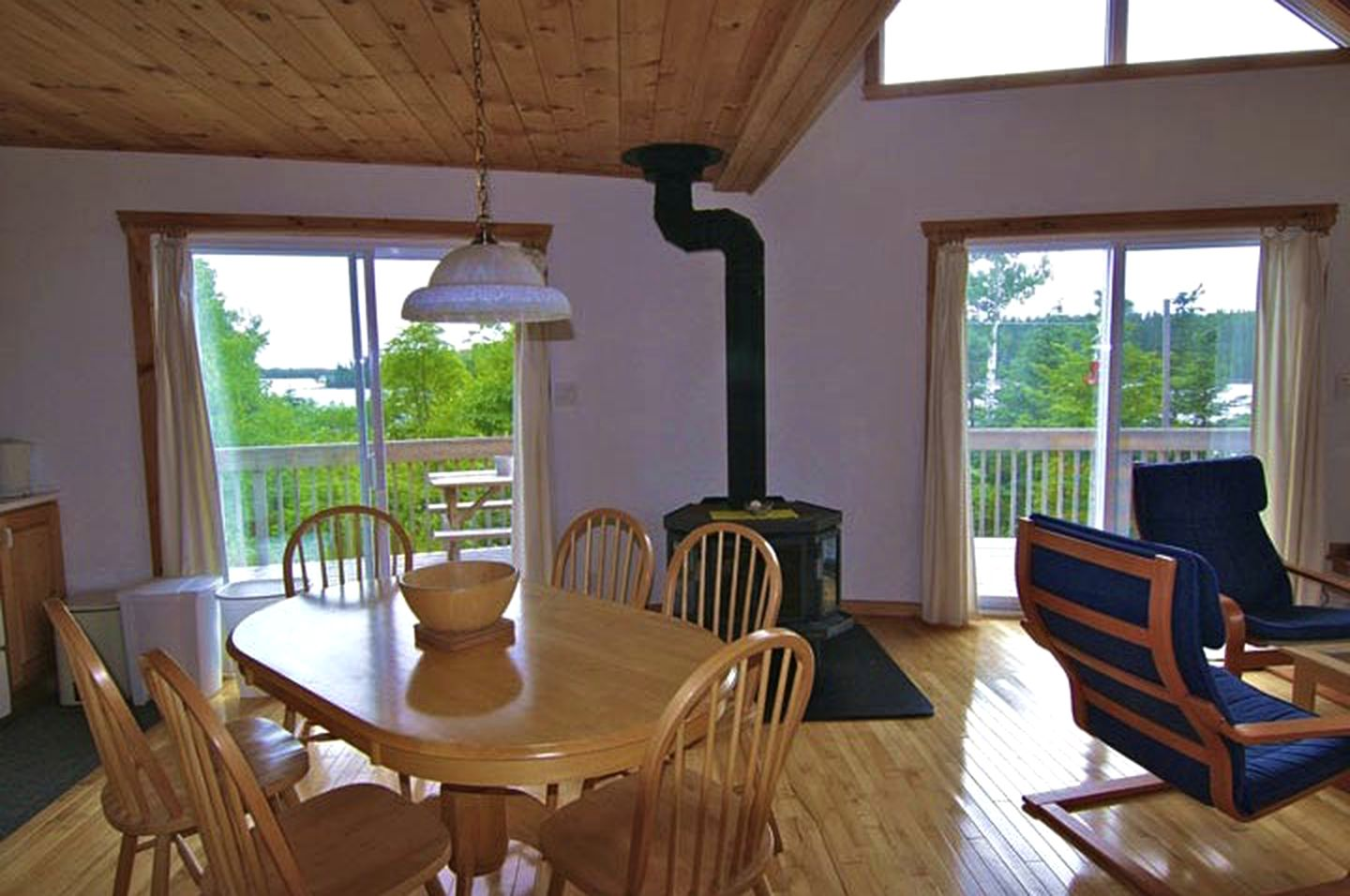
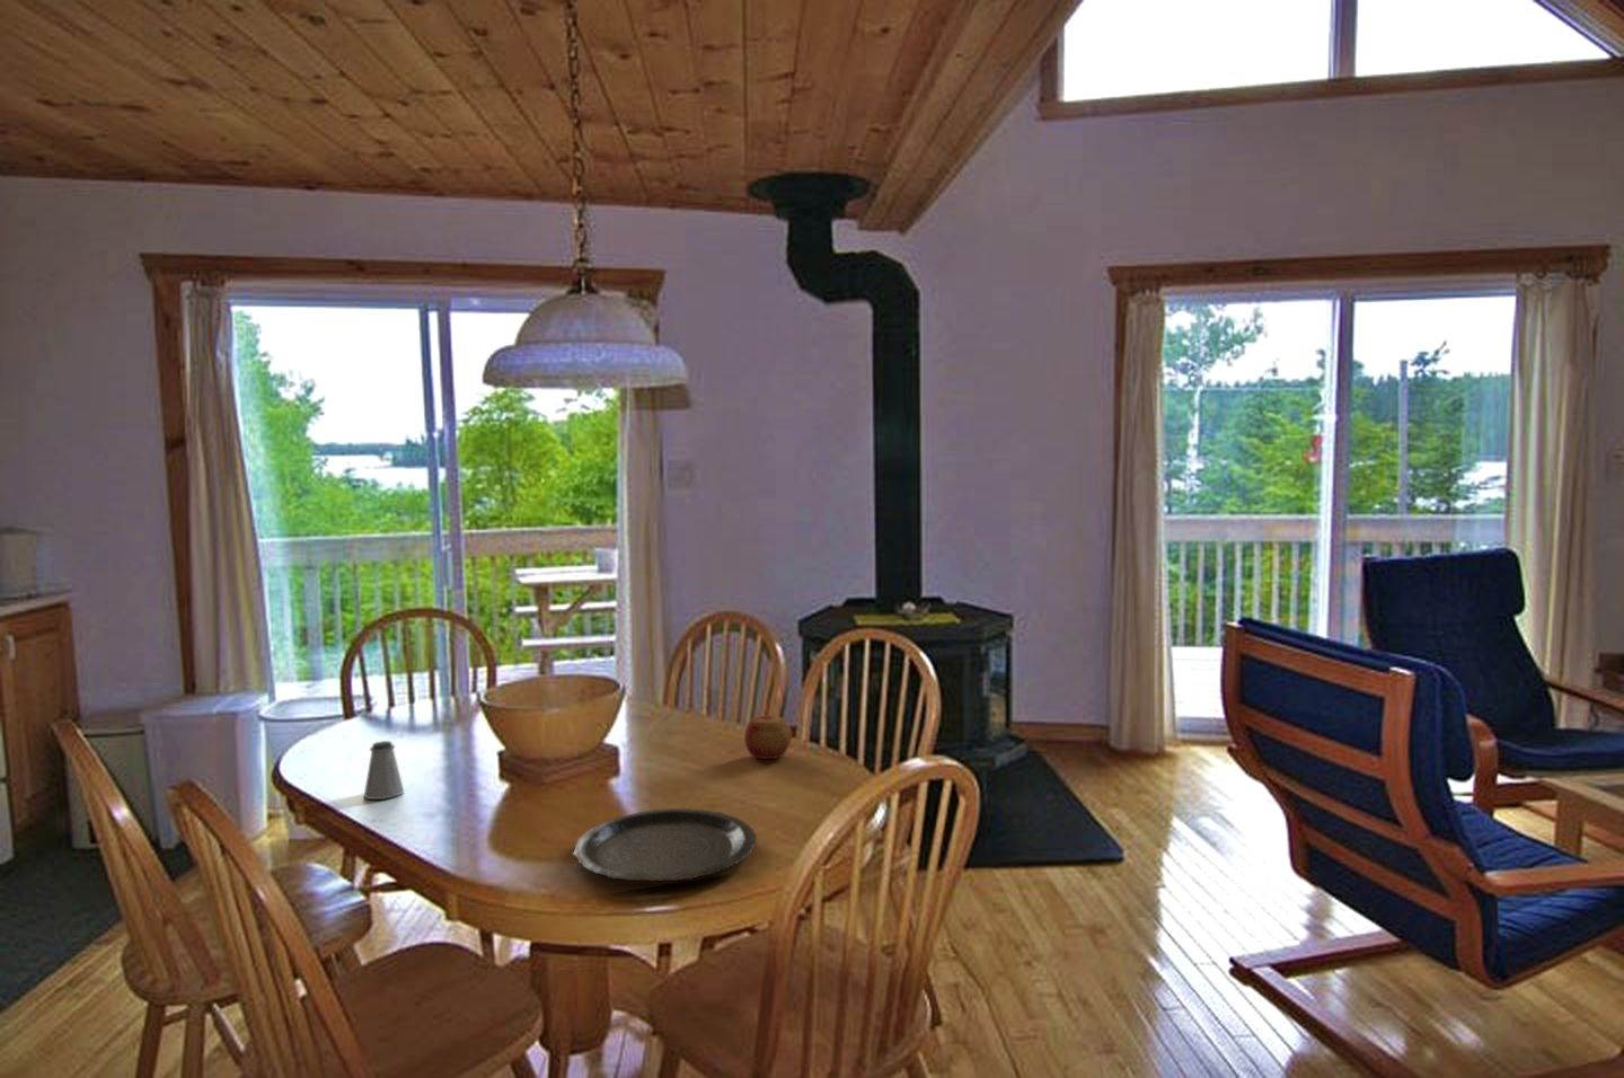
+ saltshaker [363,740,405,800]
+ plate [571,807,758,883]
+ apple [743,710,793,760]
